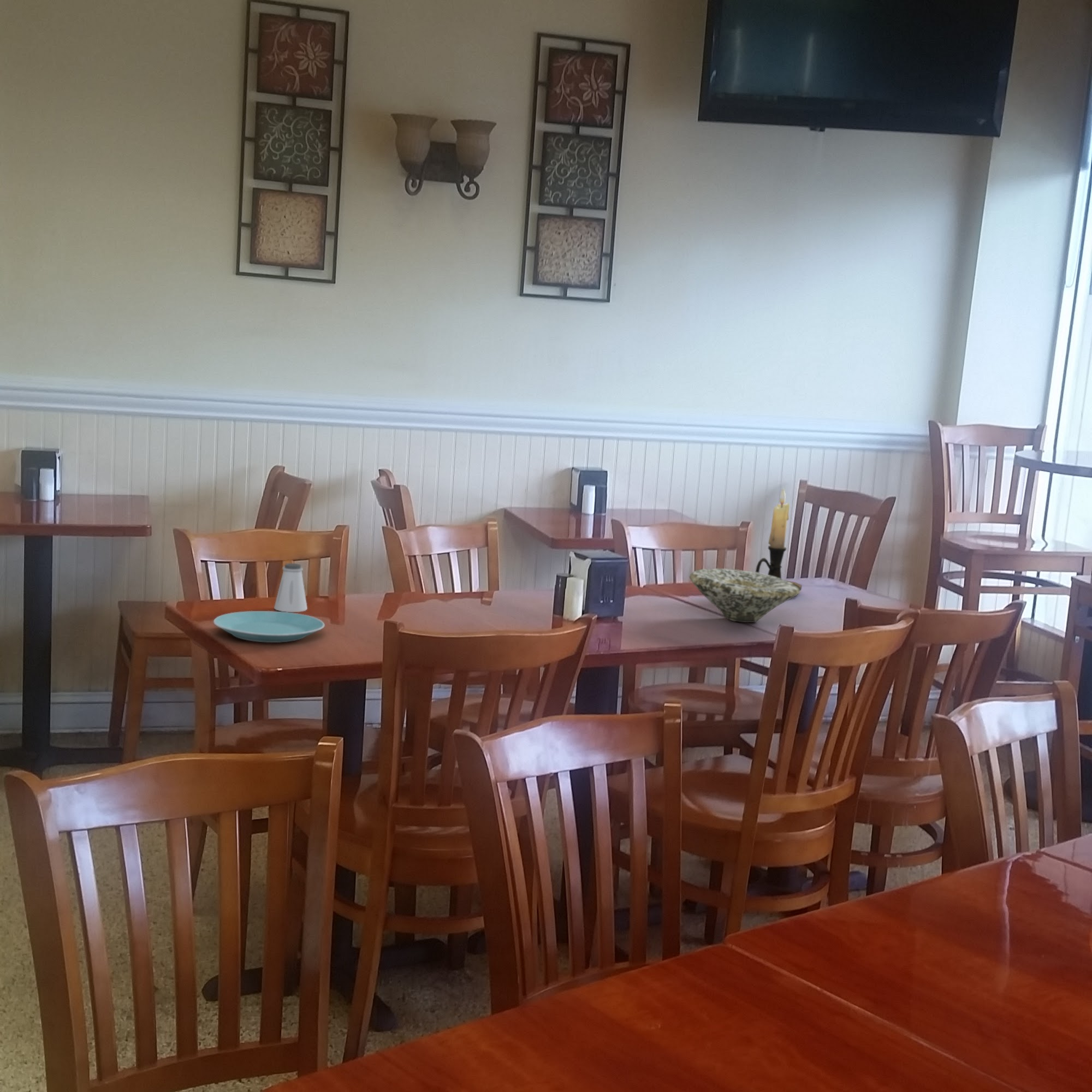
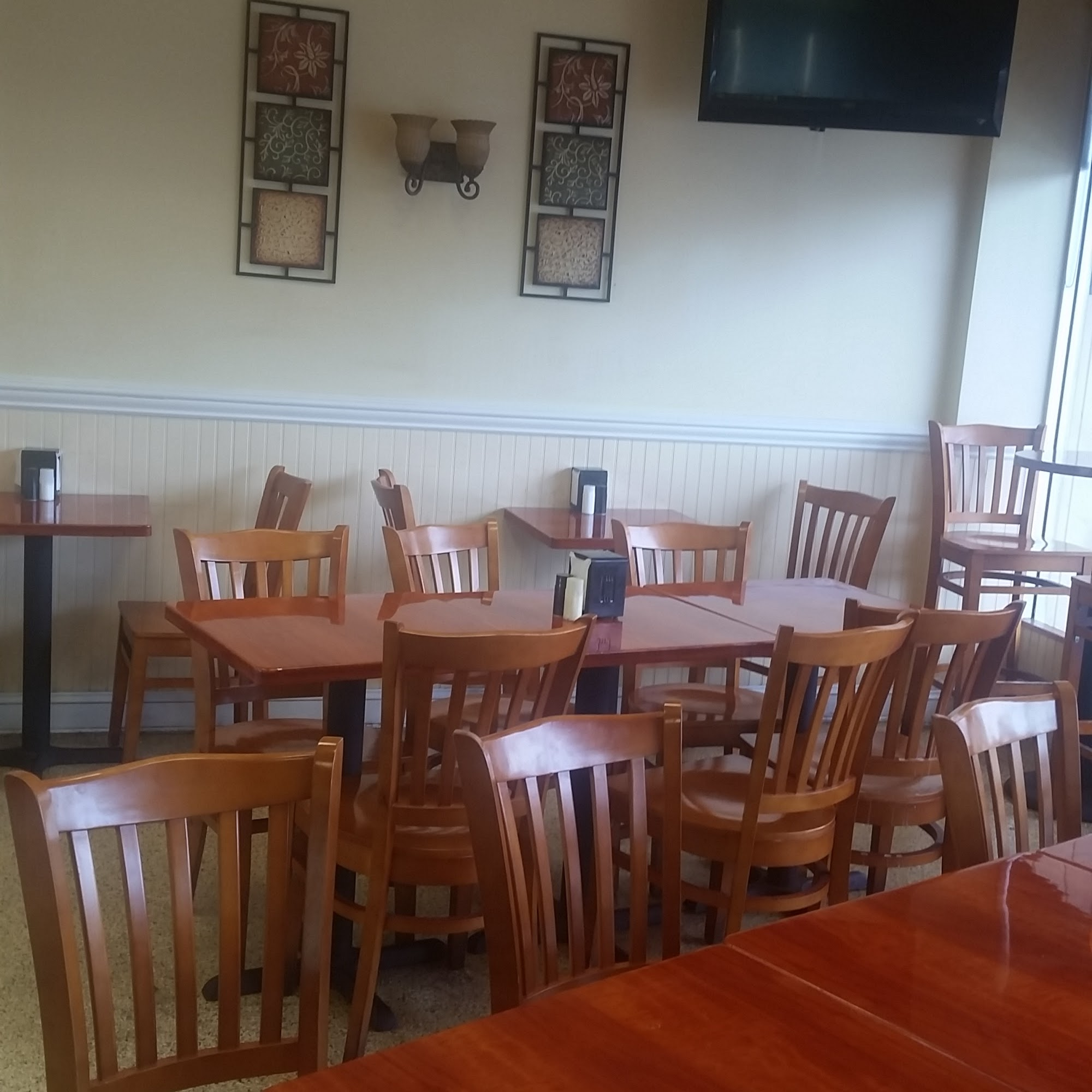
- saltshaker [274,563,308,613]
- bowl [689,568,800,623]
- candle holder [755,487,803,591]
- plate [213,610,325,643]
